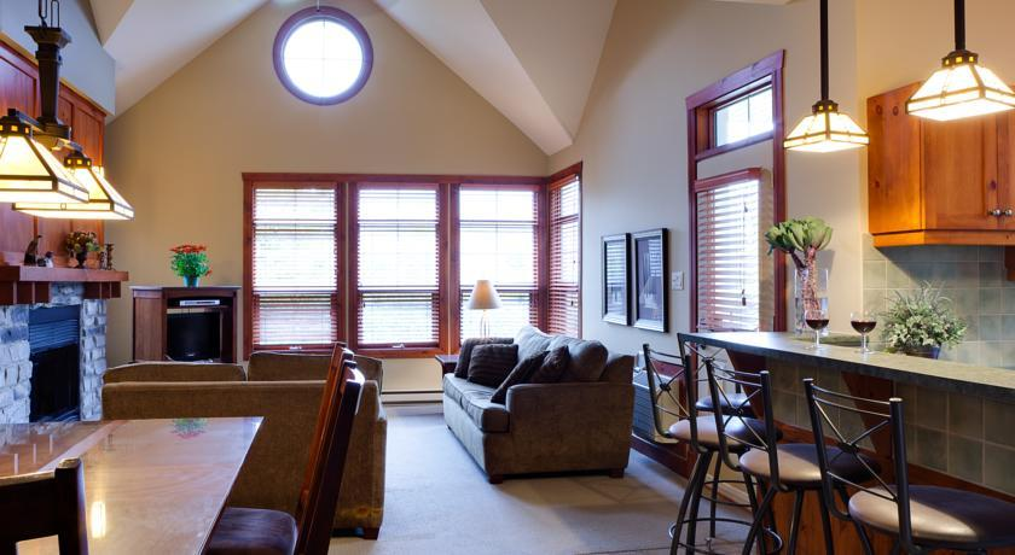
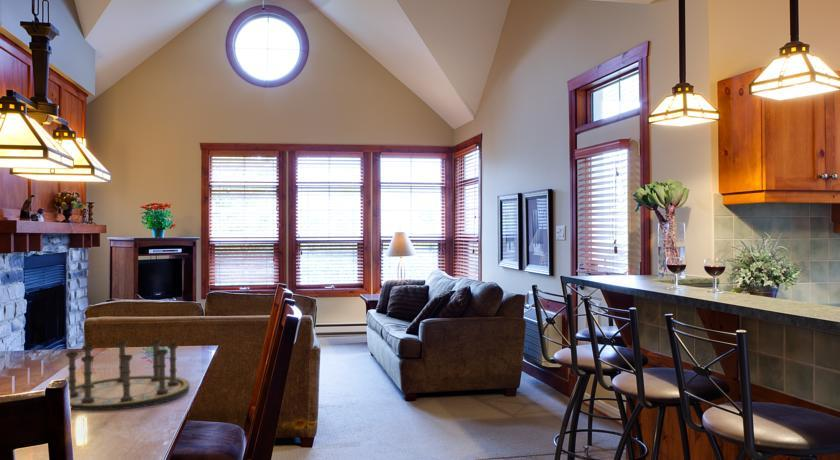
+ board game [65,339,190,411]
